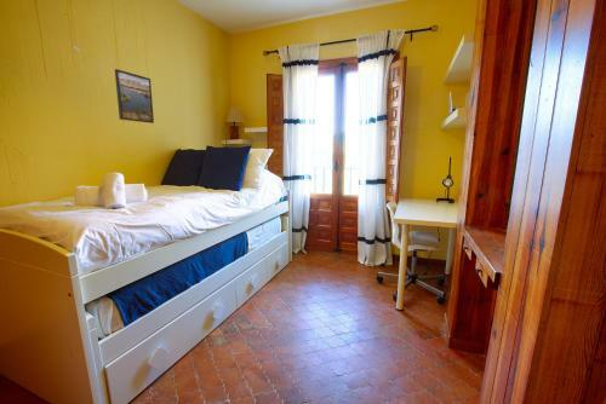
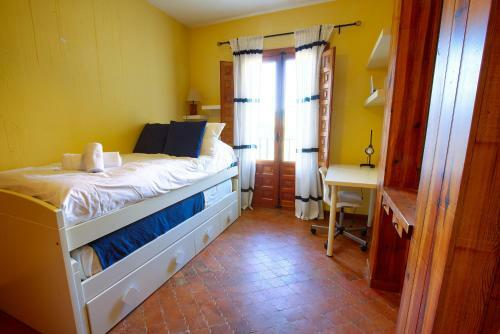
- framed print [114,68,155,125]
